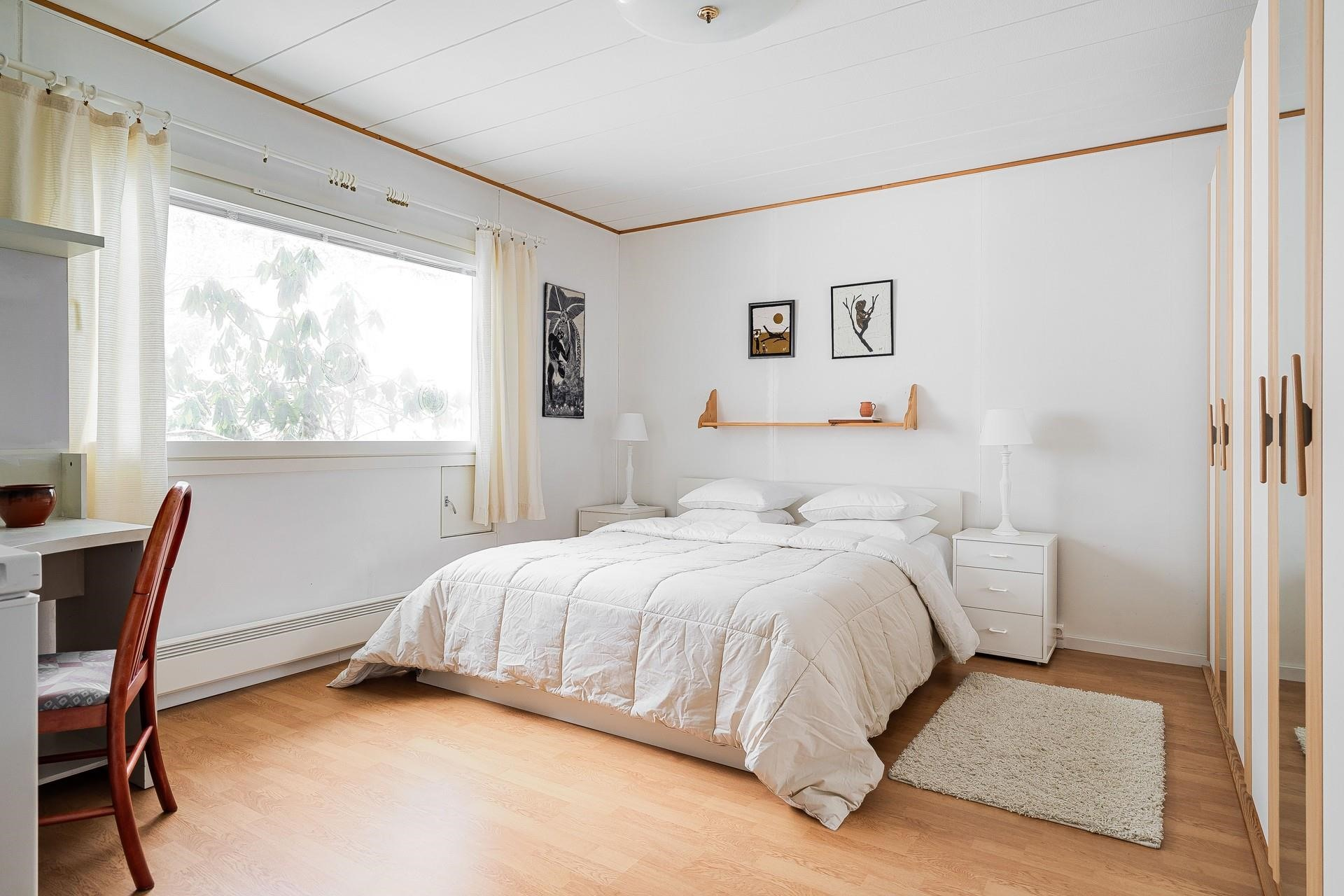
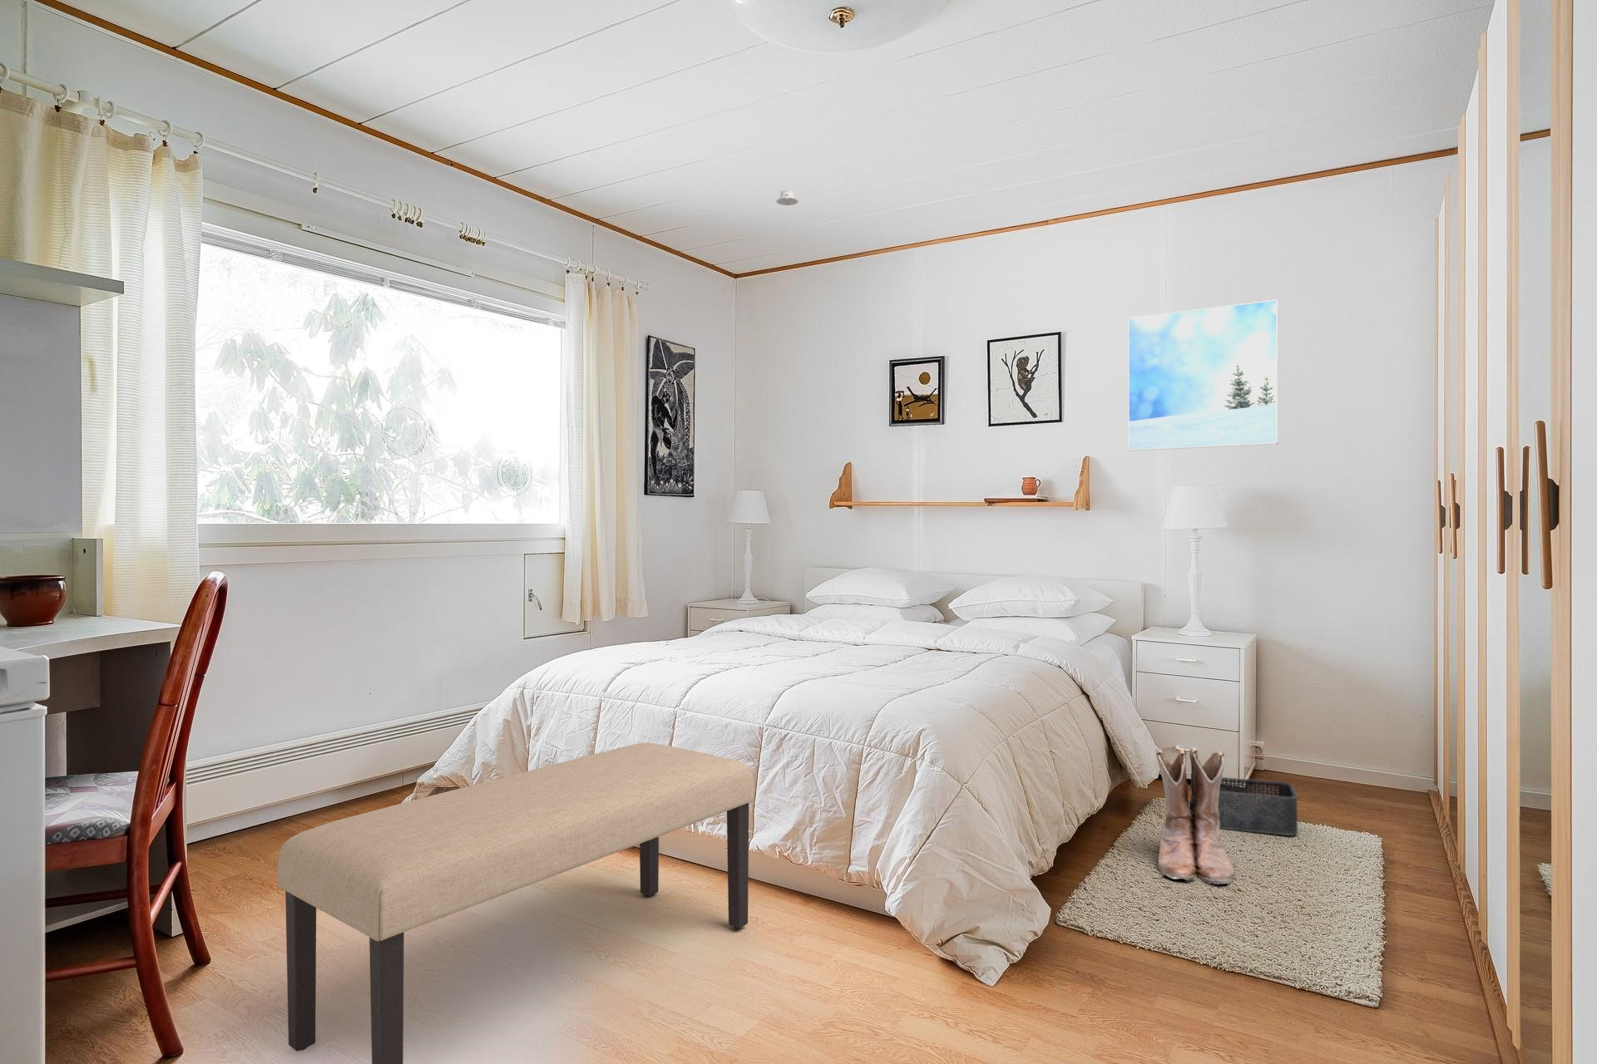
+ boots [1155,747,1236,885]
+ recessed light [776,189,798,207]
+ storage bin [1218,777,1299,836]
+ bench [277,742,756,1064]
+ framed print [1128,298,1280,451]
